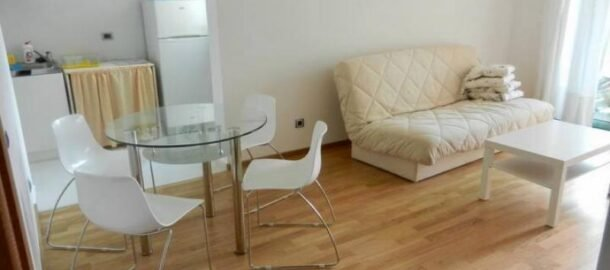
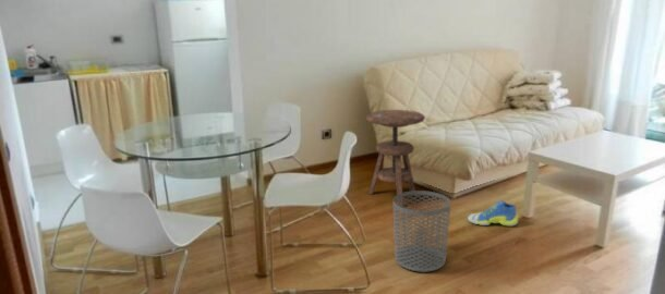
+ waste bin [392,189,452,273]
+ side table [365,109,426,207]
+ sneaker [467,199,519,228]
